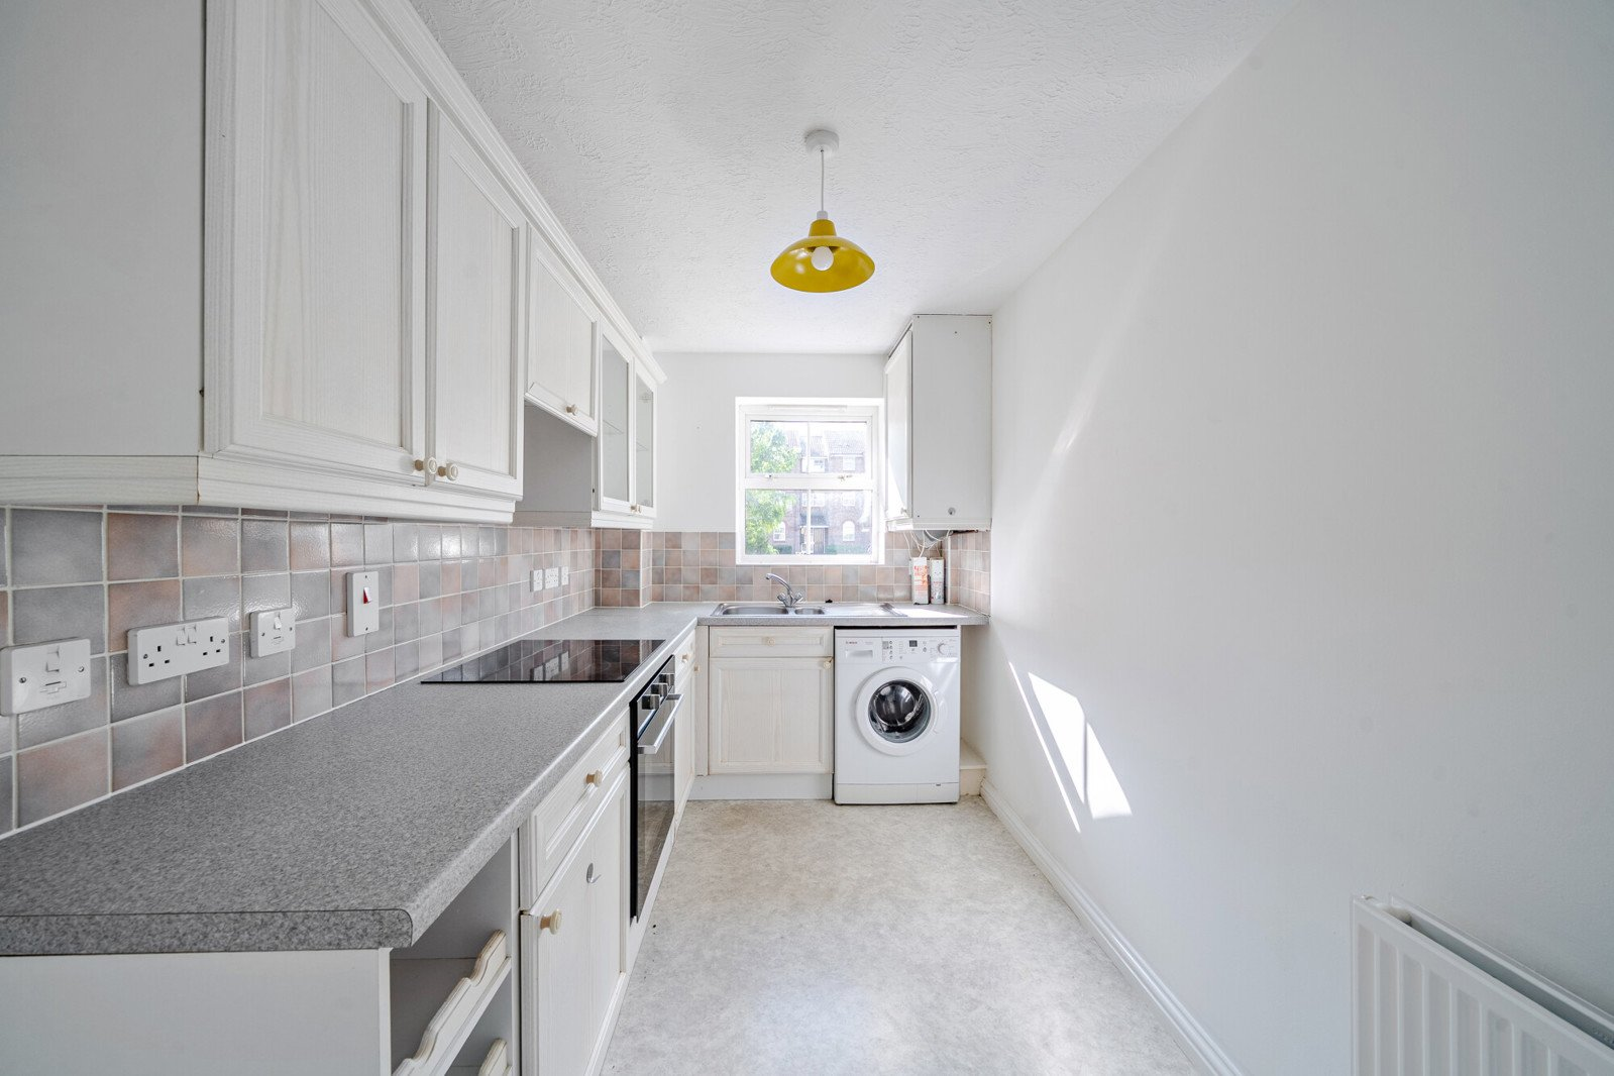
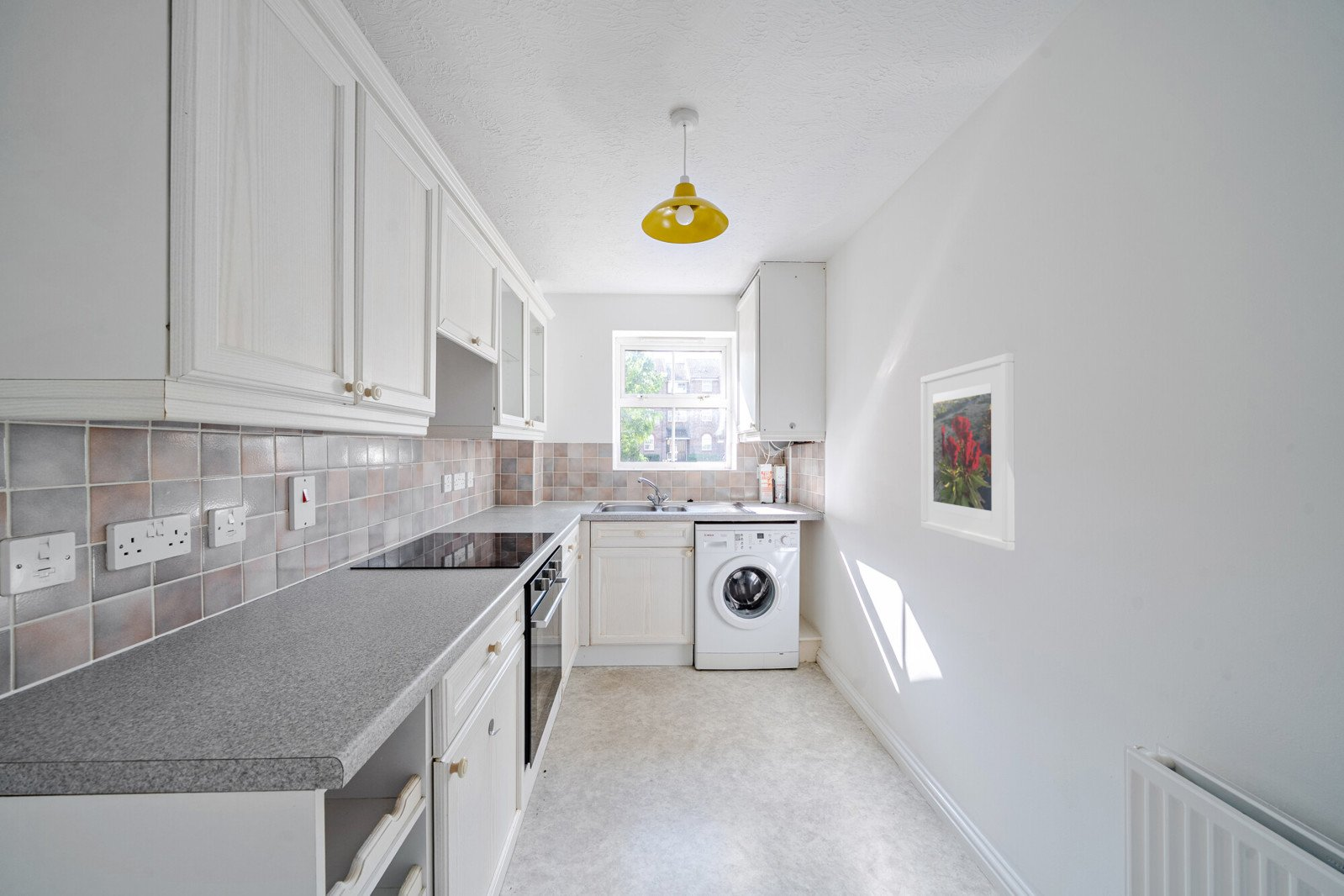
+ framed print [920,352,1015,551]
